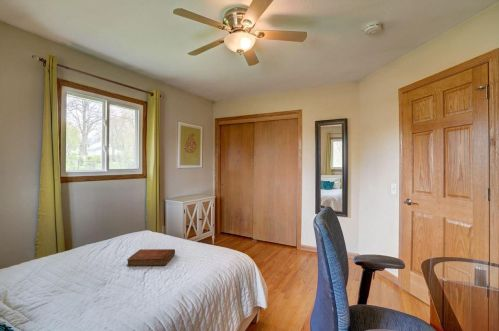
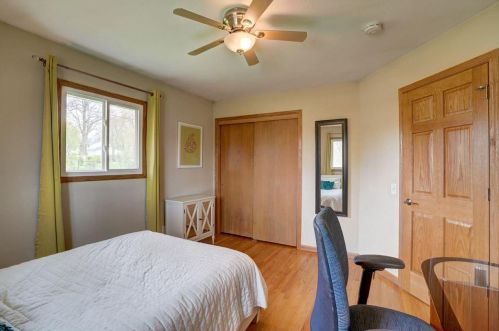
- bible [126,248,176,267]
